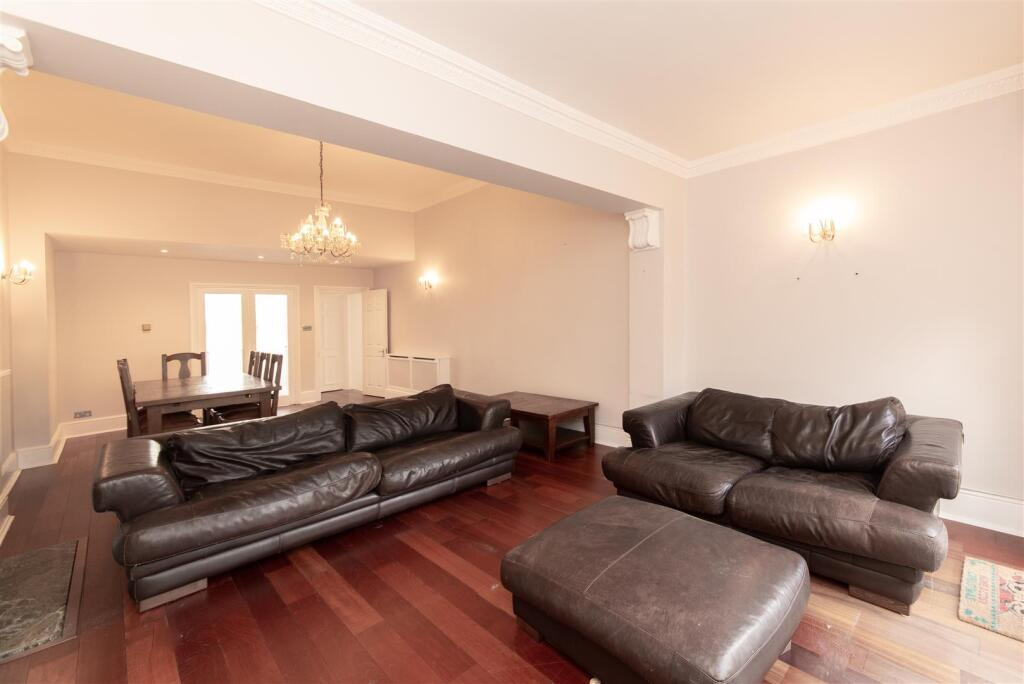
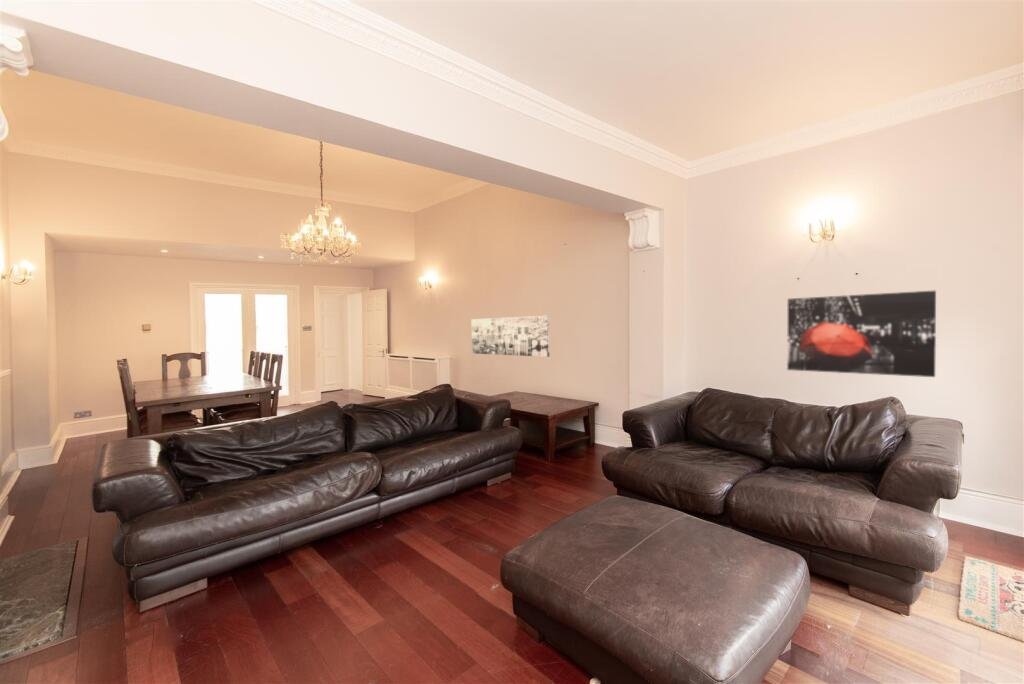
+ wall art [471,315,550,358]
+ wall art [786,290,937,378]
